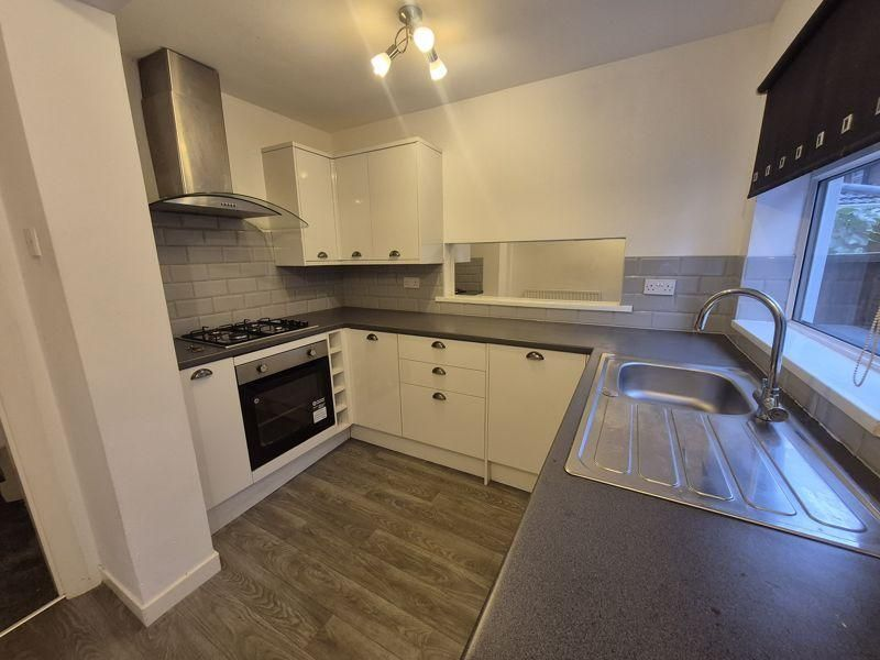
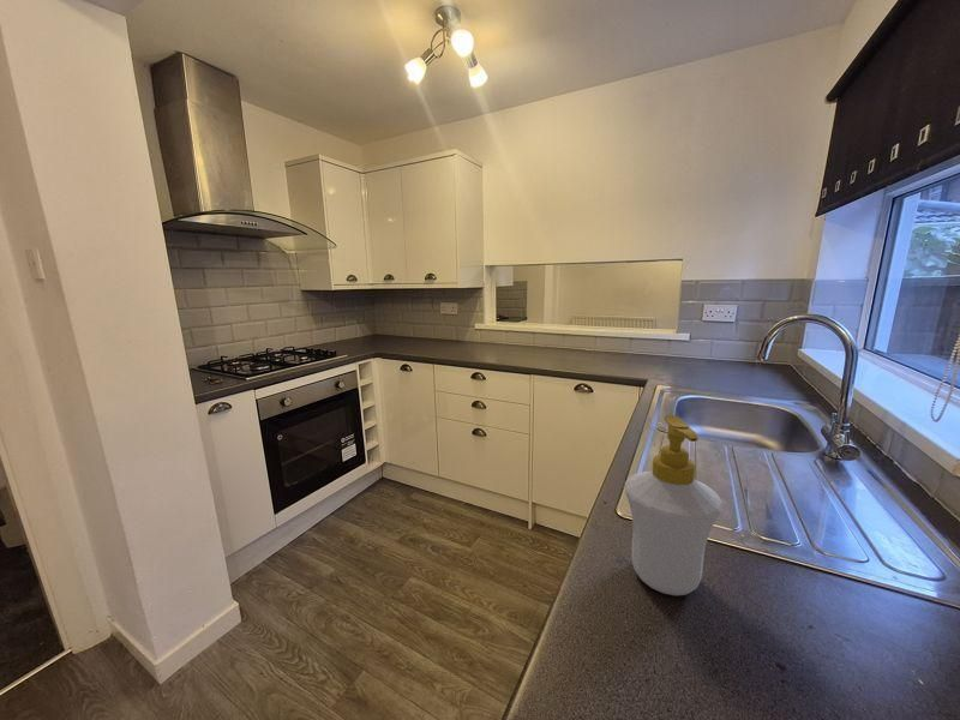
+ soap bottle [624,414,724,596]
